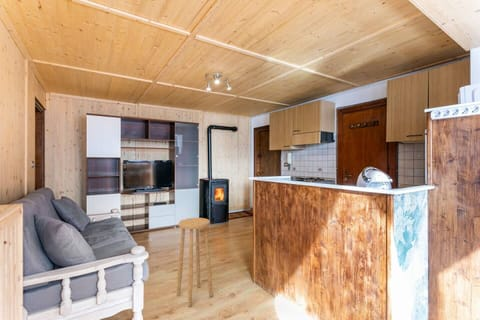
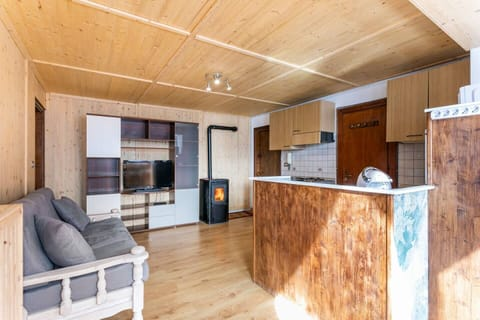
- stool [176,217,214,308]
